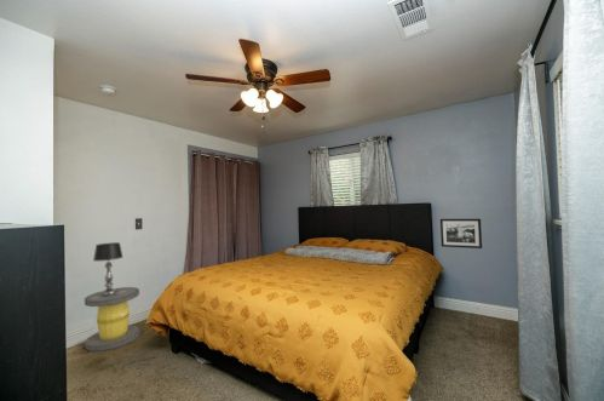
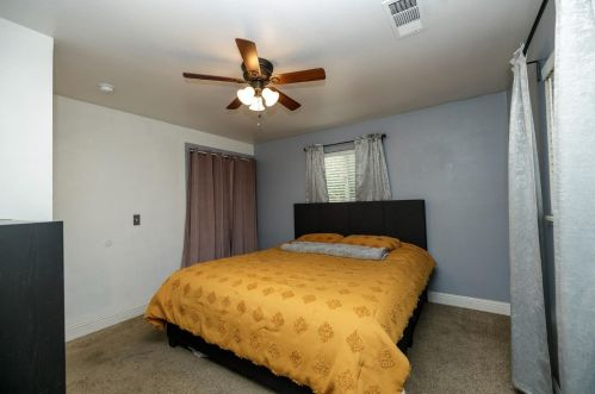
- table lamp [92,241,123,296]
- stool [84,286,142,353]
- picture frame [439,218,483,250]
